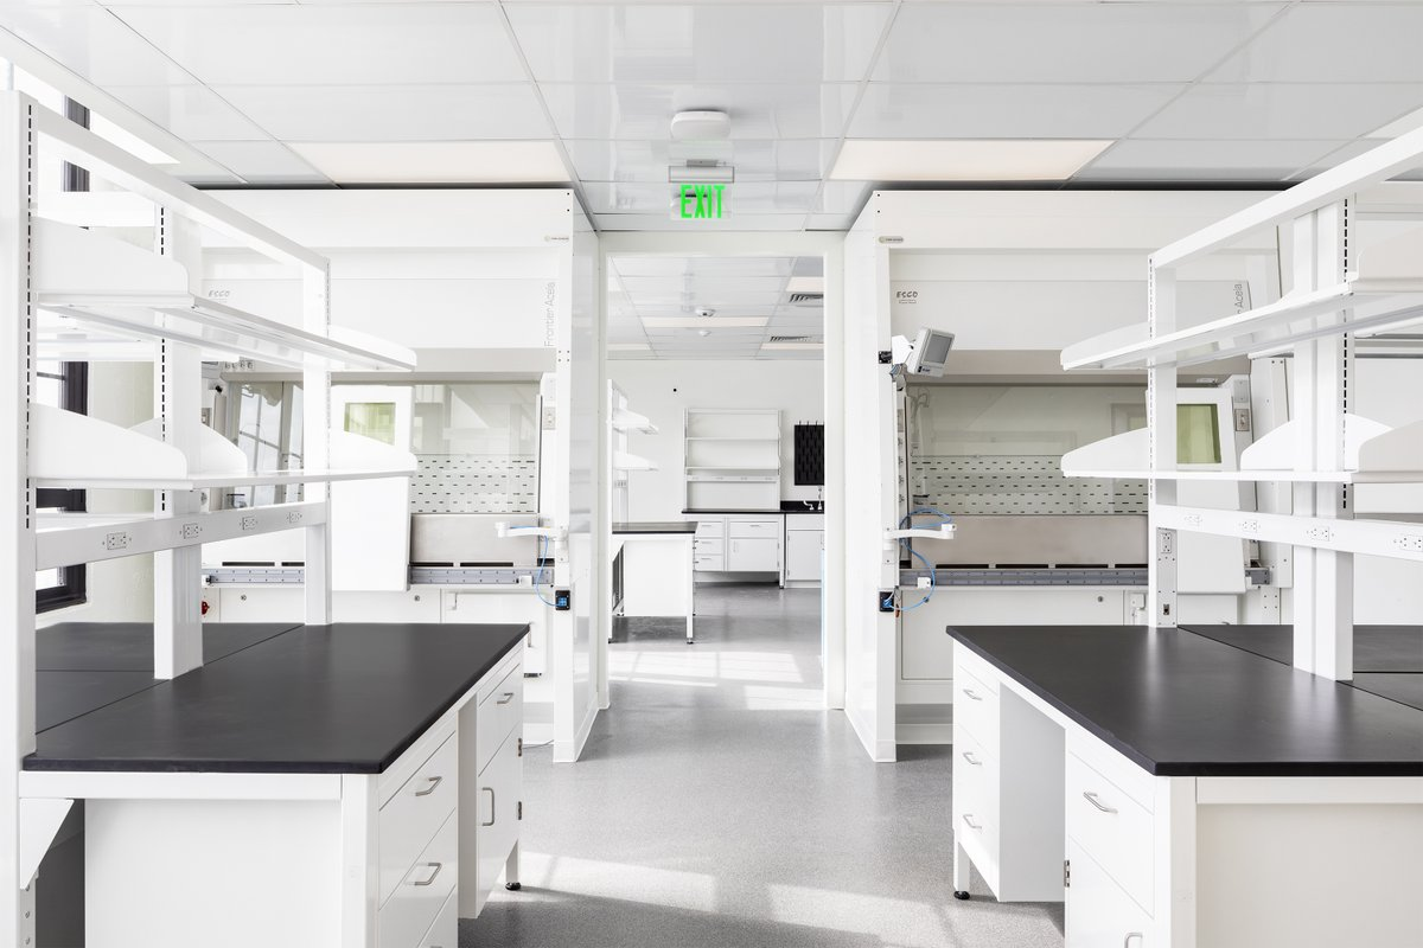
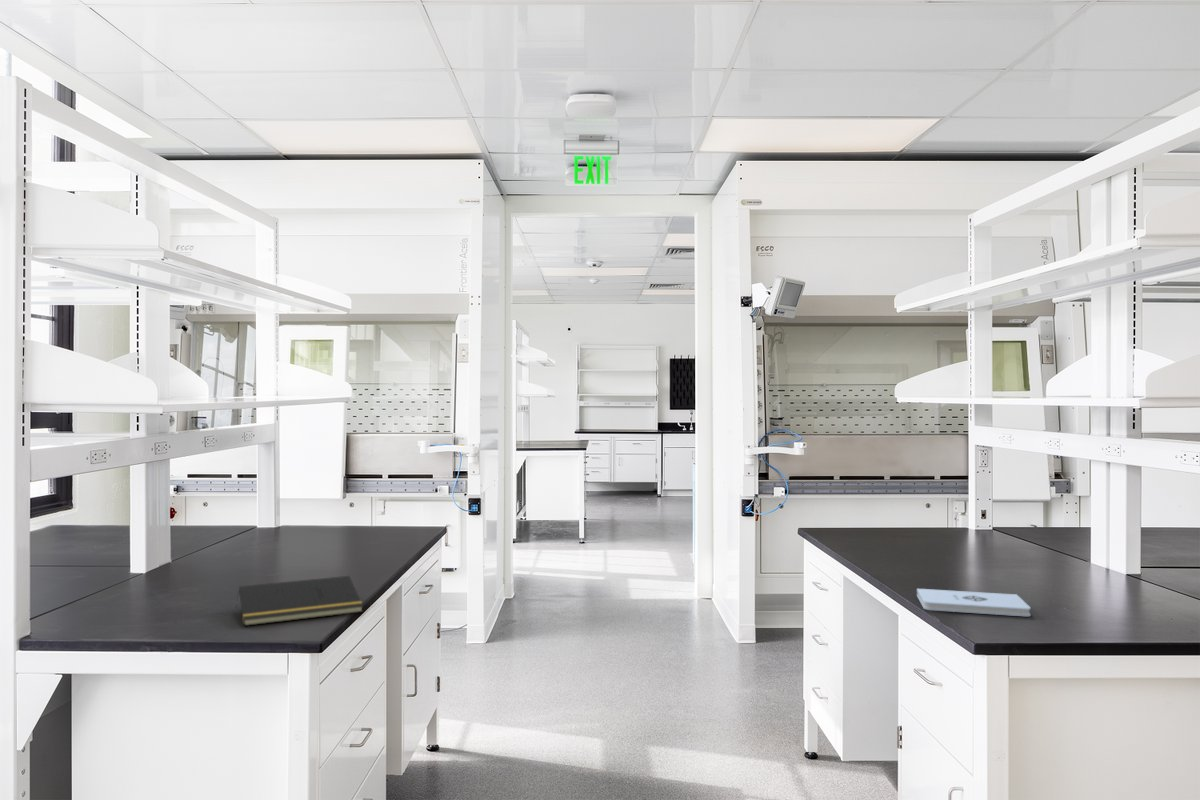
+ notepad [916,588,1031,617]
+ notepad [235,575,364,627]
